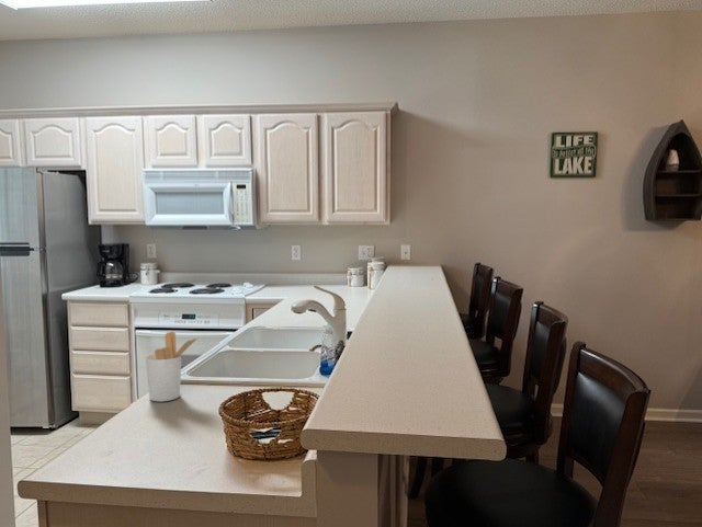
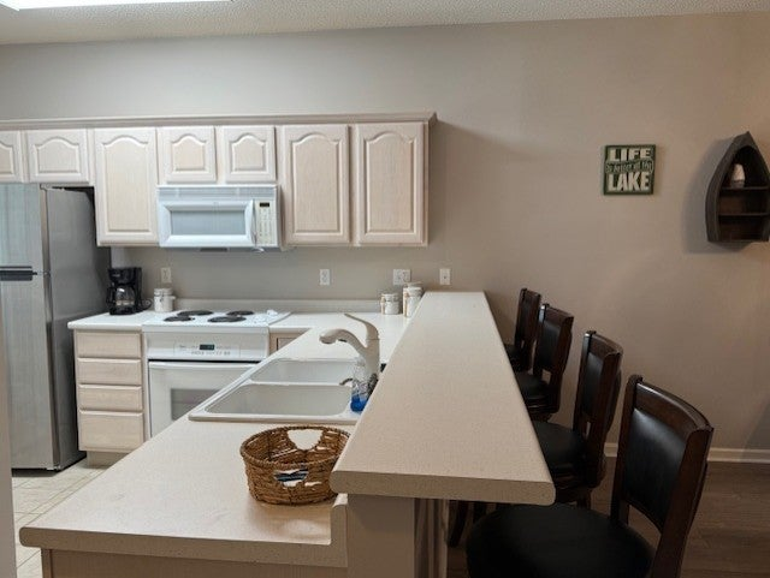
- utensil holder [145,331,201,402]
